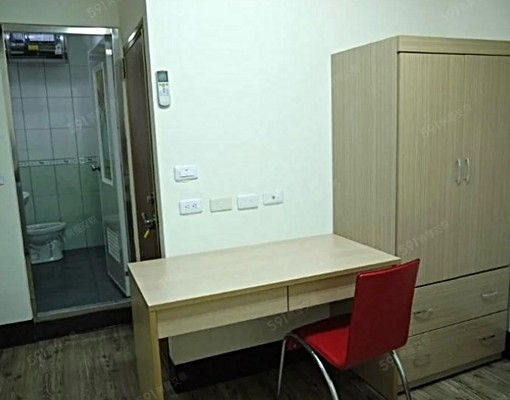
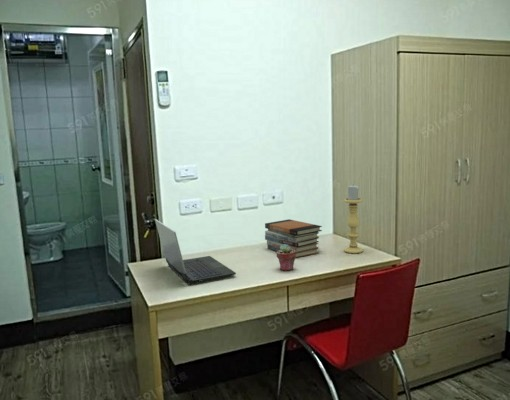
+ book stack [264,218,323,259]
+ laptop computer [154,219,237,285]
+ potted succulent [275,244,296,272]
+ candle holder [343,185,364,254]
